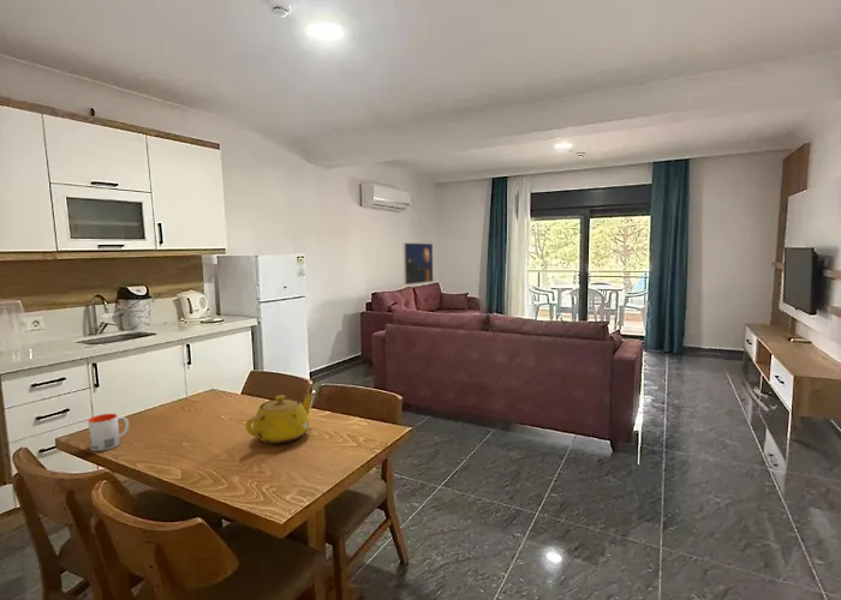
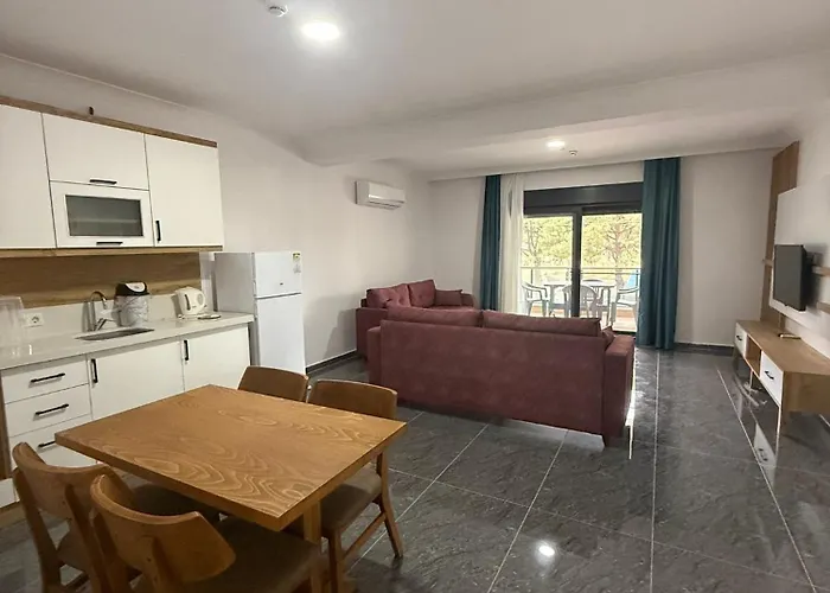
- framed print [402,241,434,286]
- teapot [244,391,315,445]
- mug [87,413,130,452]
